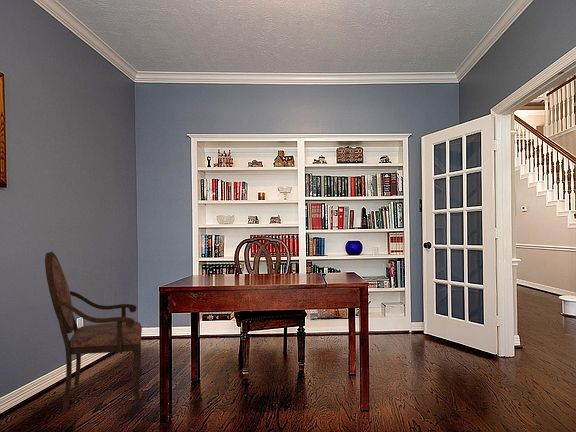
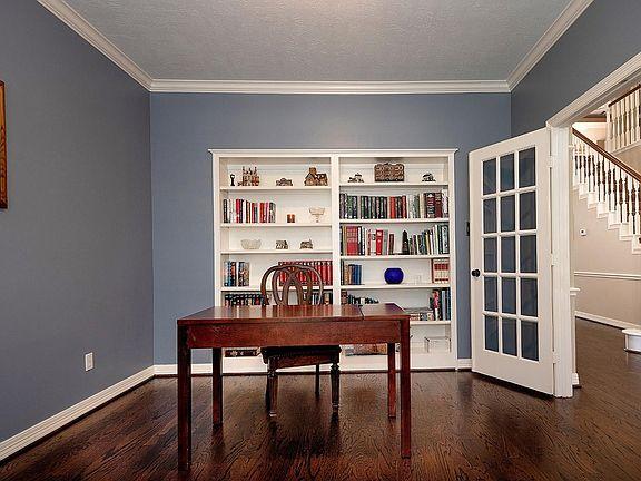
- armchair [44,251,143,412]
